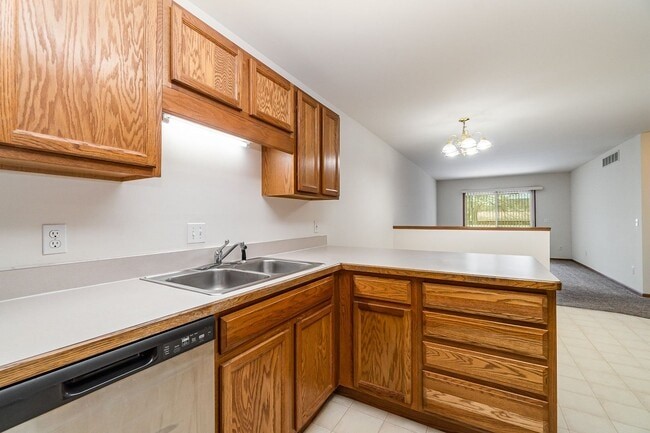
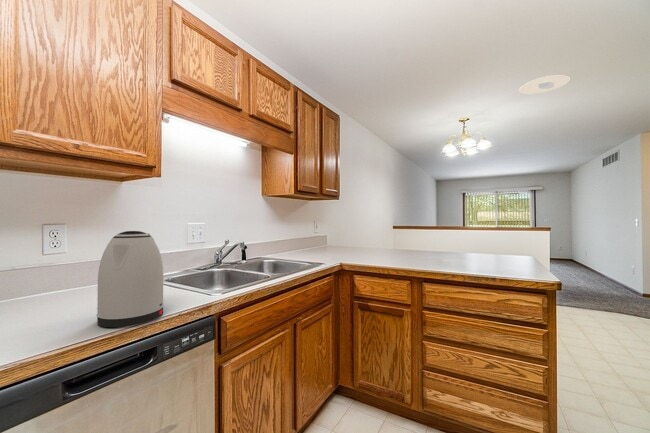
+ recessed light [518,74,571,95]
+ kettle [96,230,165,328]
